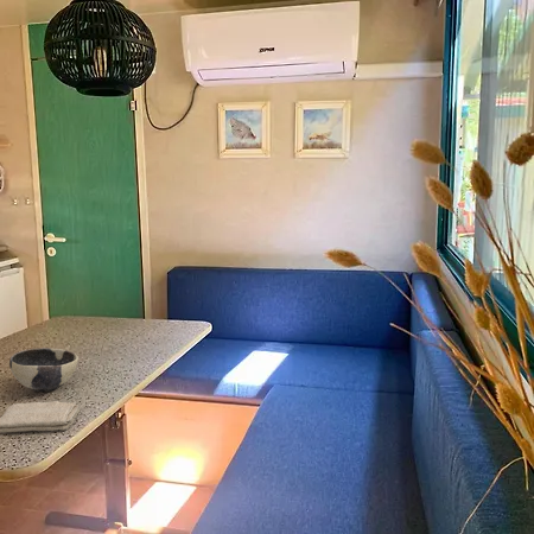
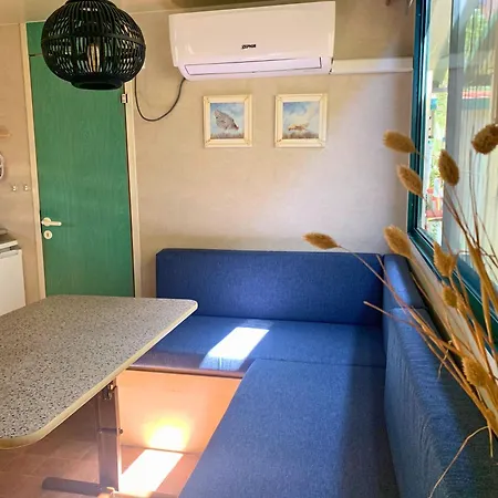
- washcloth [0,400,82,434]
- bowl [8,347,80,393]
